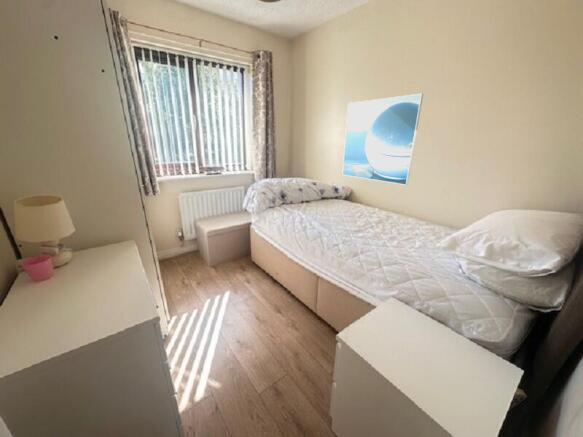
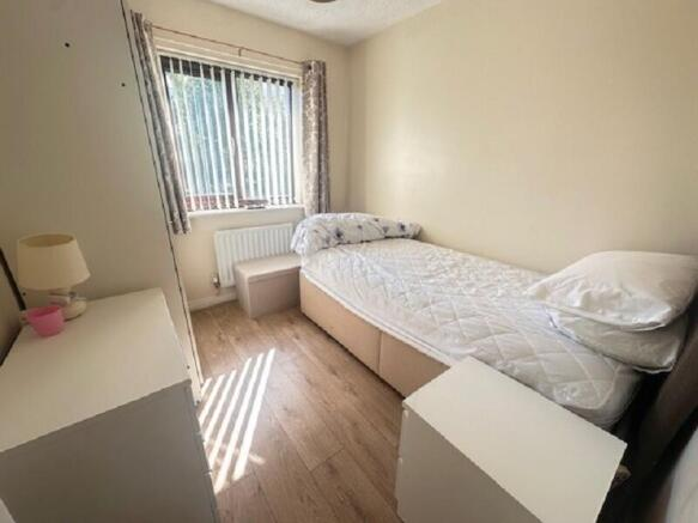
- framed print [341,93,424,186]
